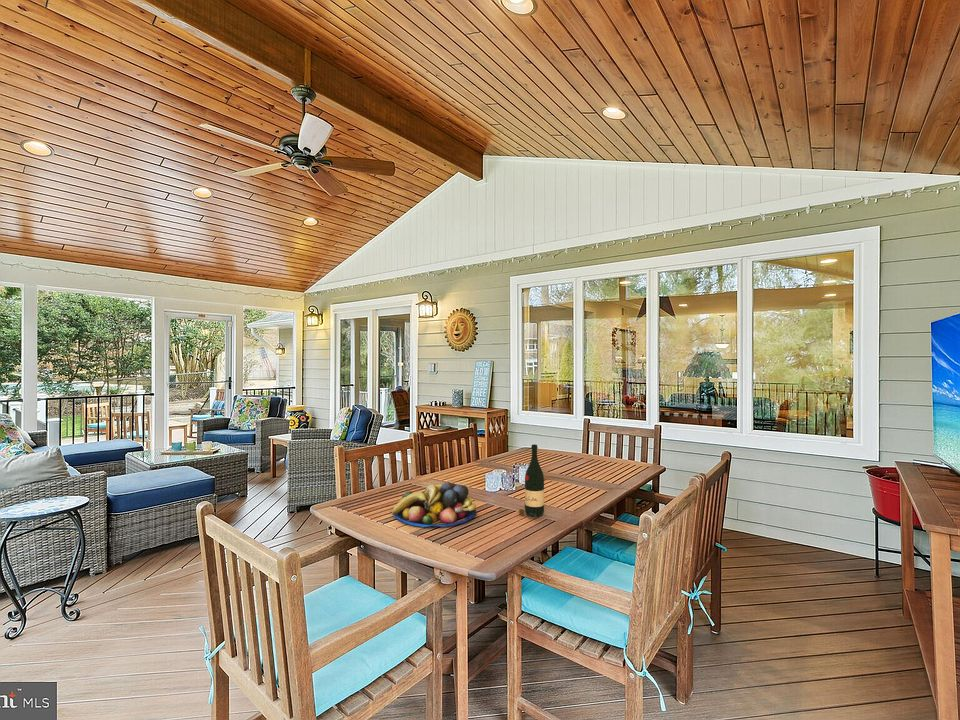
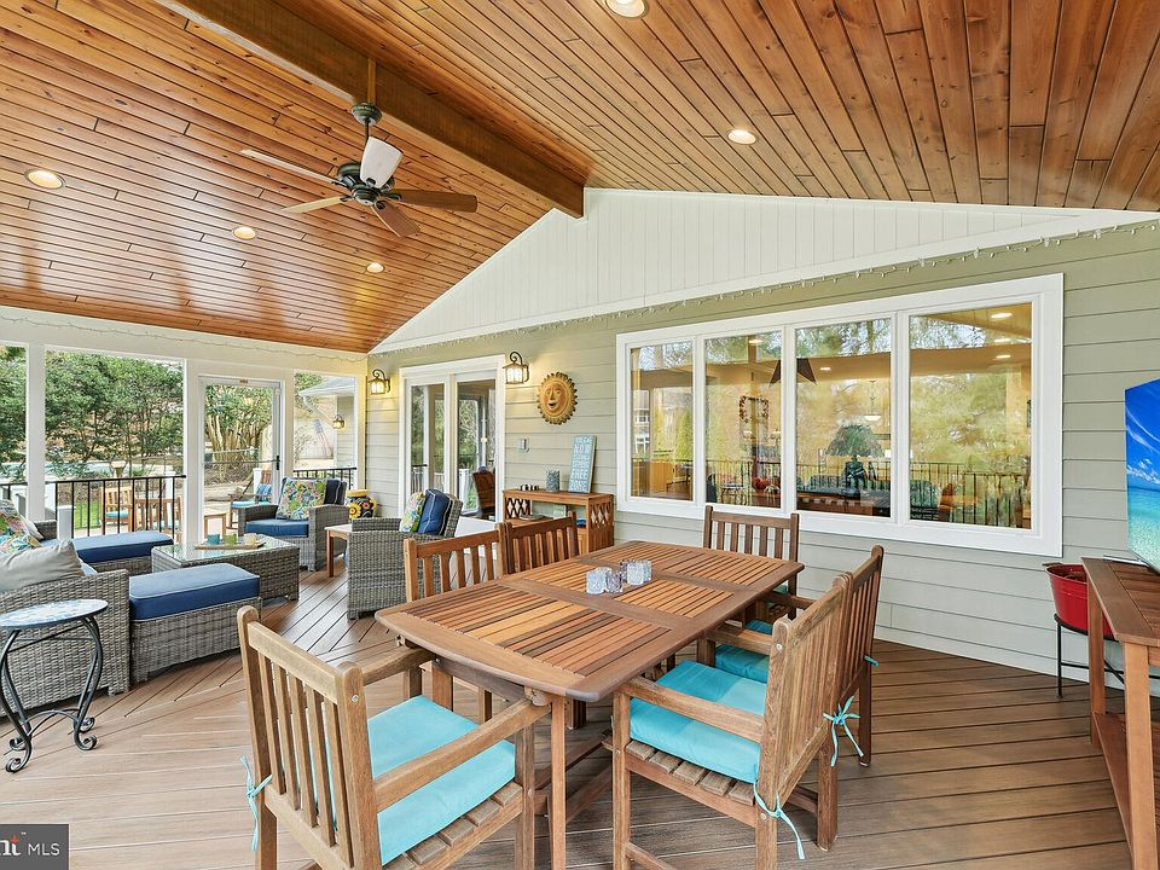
- wine bottle [518,443,545,520]
- fruit bowl [391,481,477,528]
